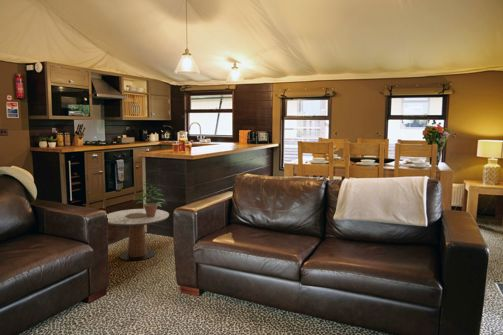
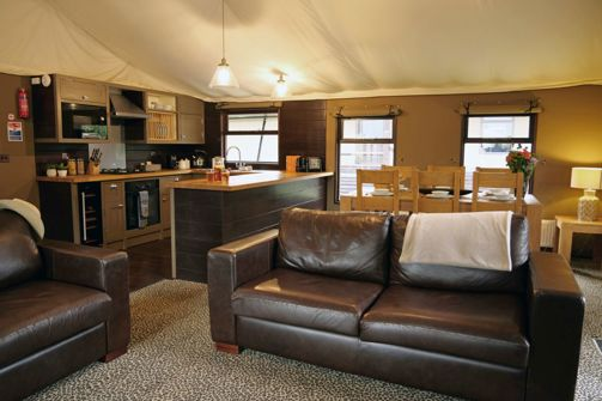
- potted plant [134,181,169,217]
- side table [106,208,170,262]
